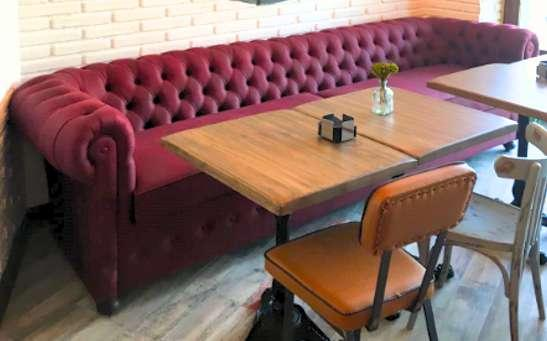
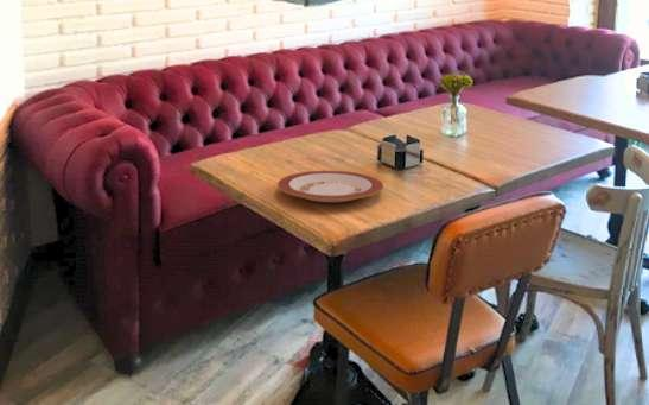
+ plate [276,170,384,203]
